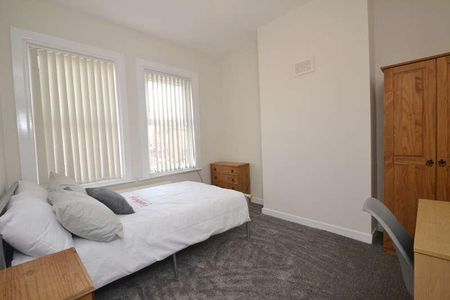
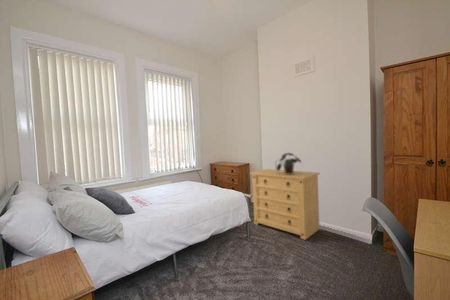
+ dresser [249,168,321,241]
+ potted plant [274,152,303,174]
